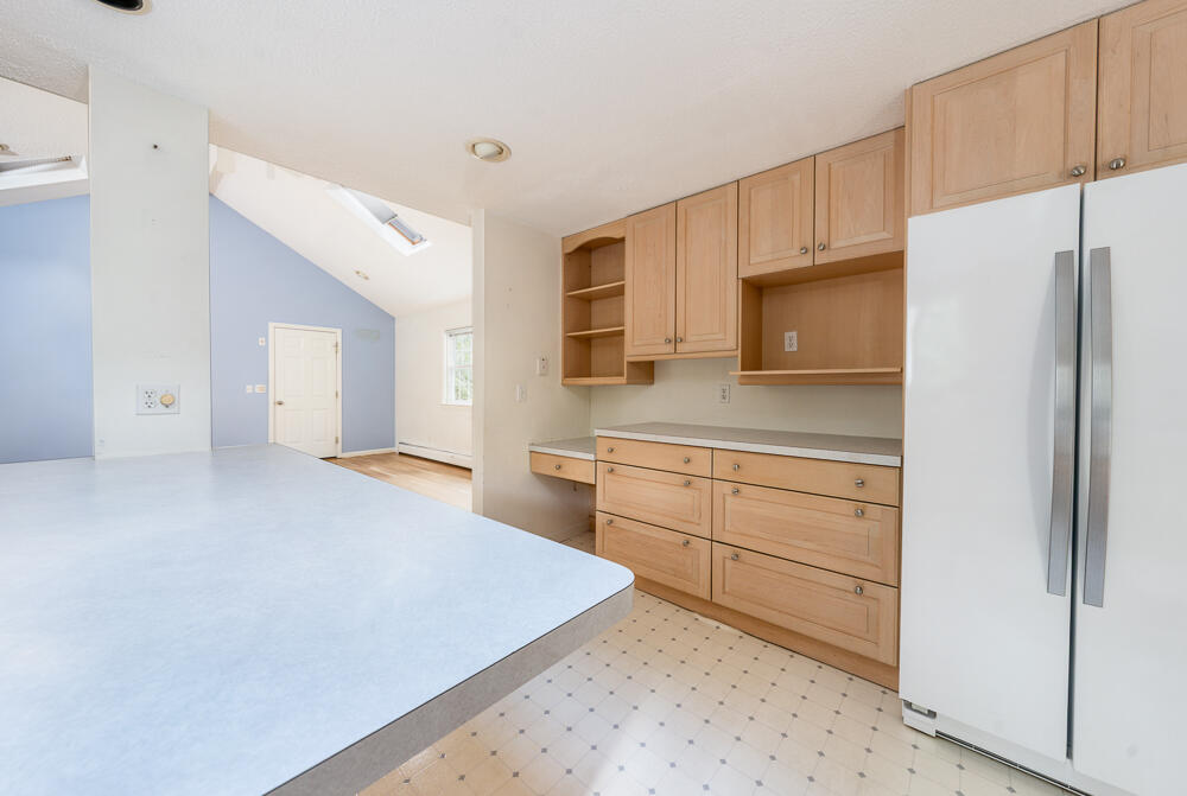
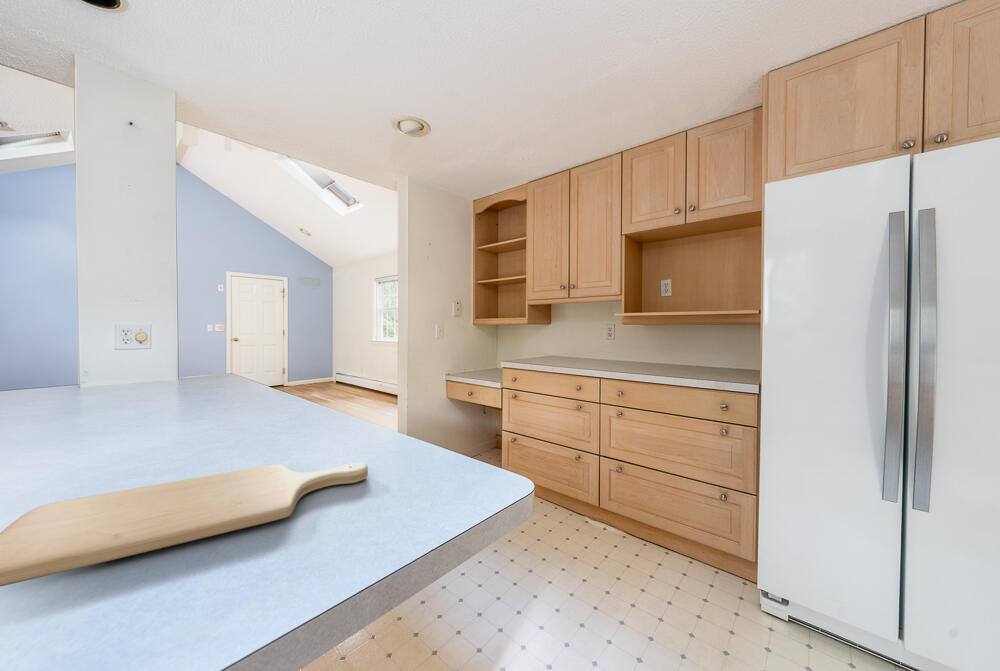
+ chopping board [0,462,369,587]
